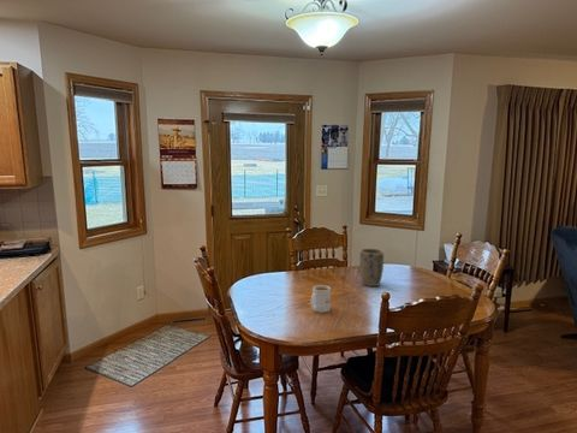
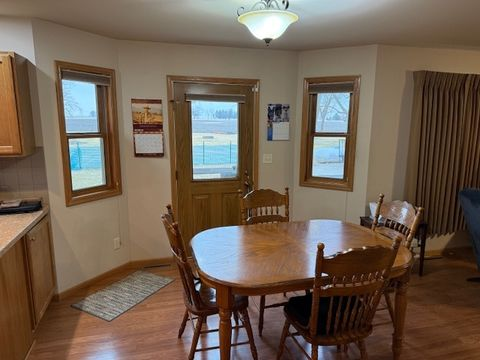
- mug [310,284,332,313]
- plant pot [358,248,385,287]
